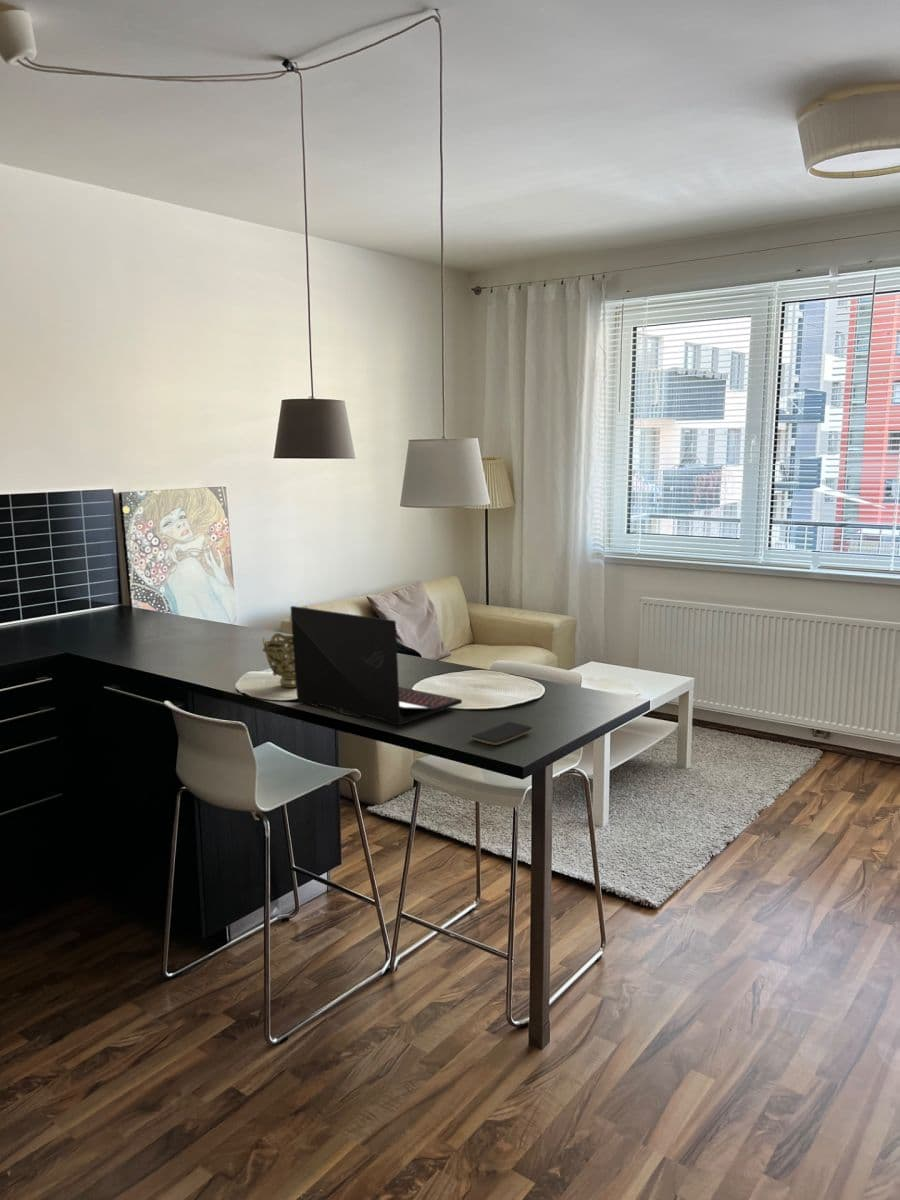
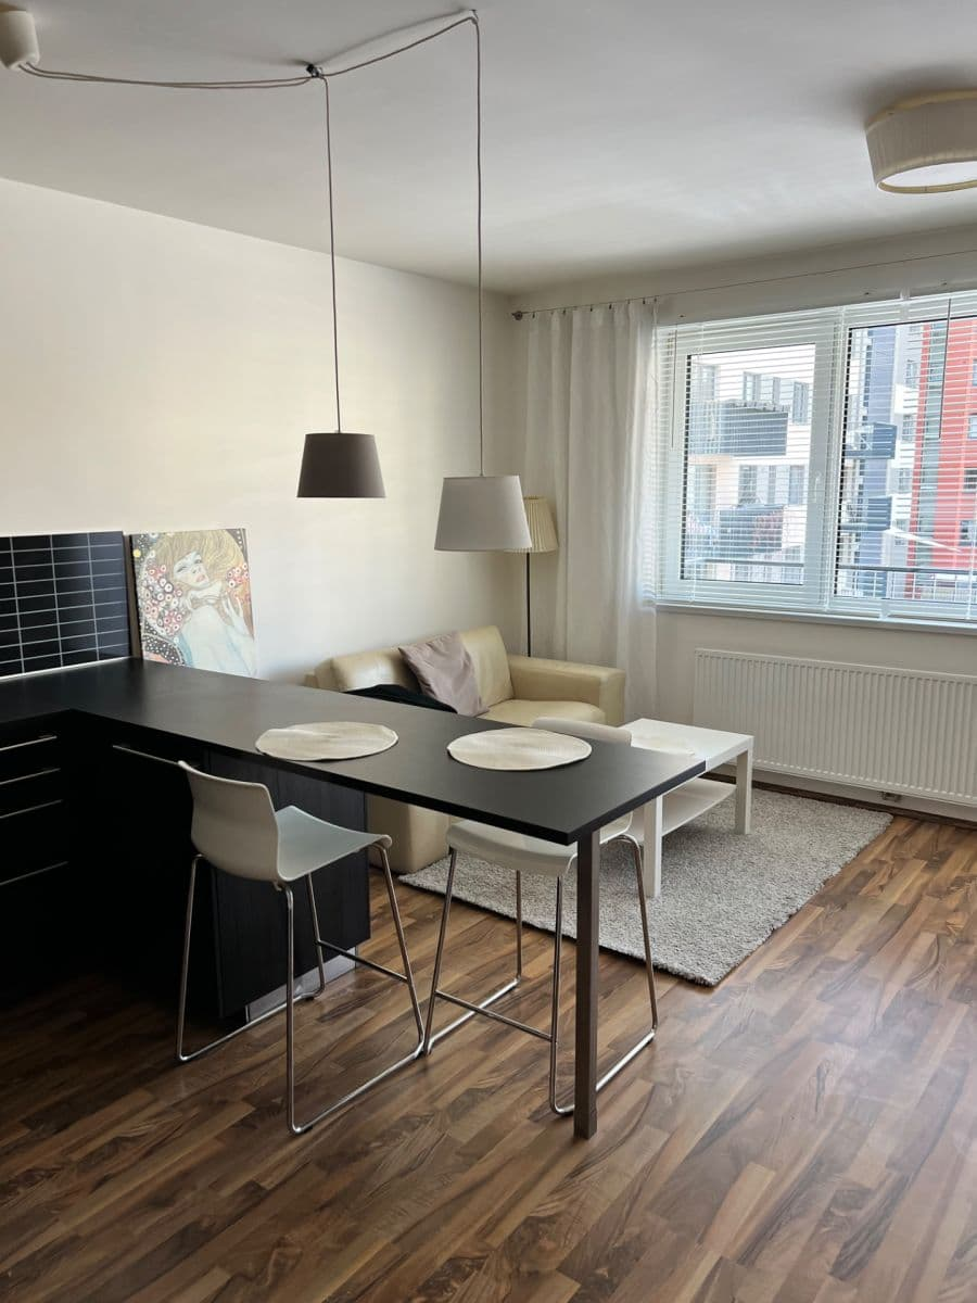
- laptop [290,605,463,726]
- decorative bowl [261,632,296,689]
- smartphone [471,721,533,746]
